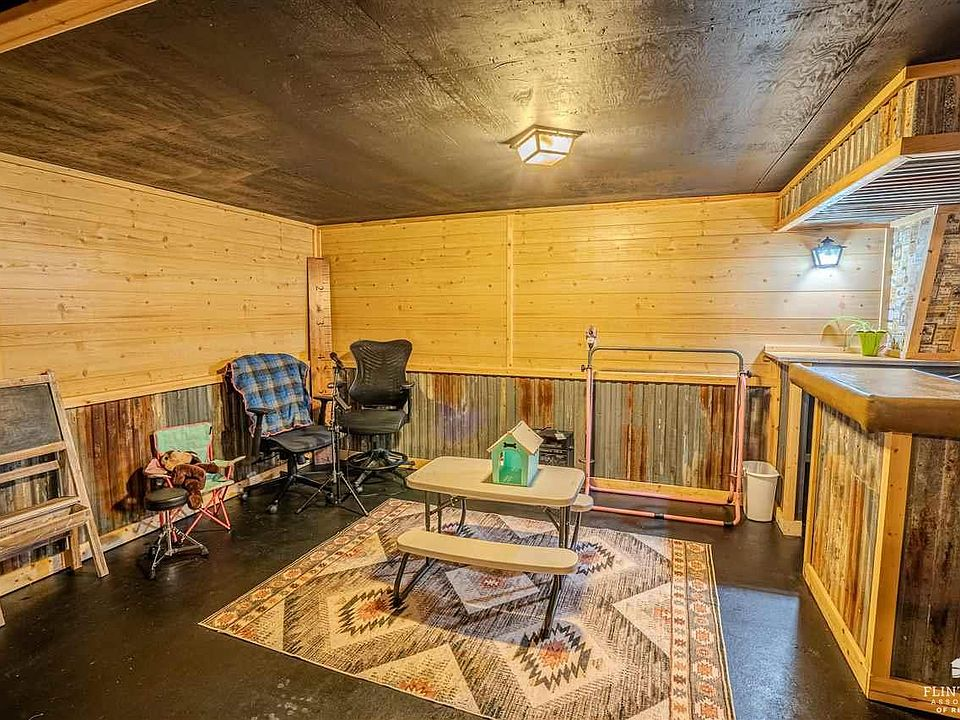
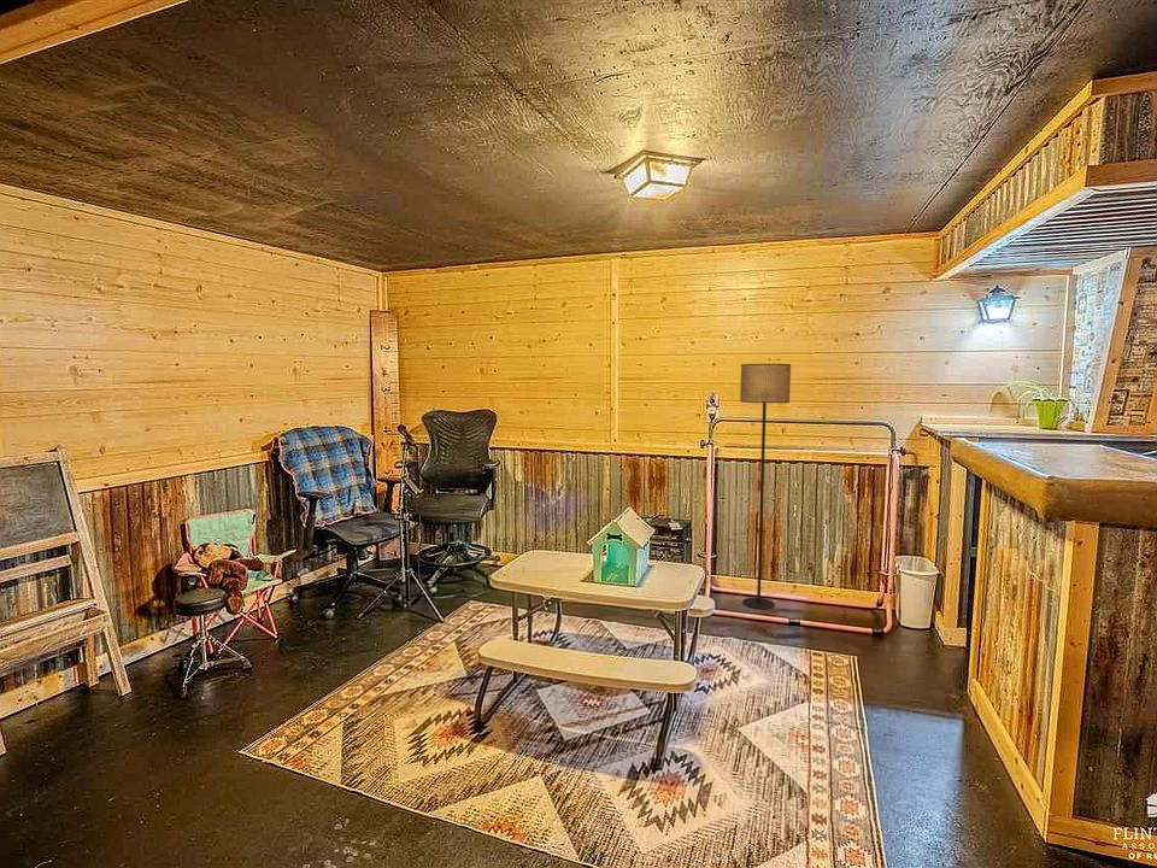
+ floor lamp [739,363,792,610]
